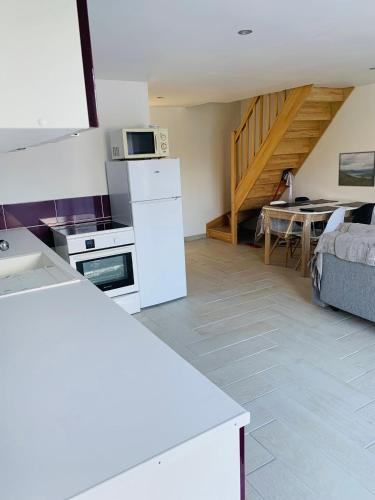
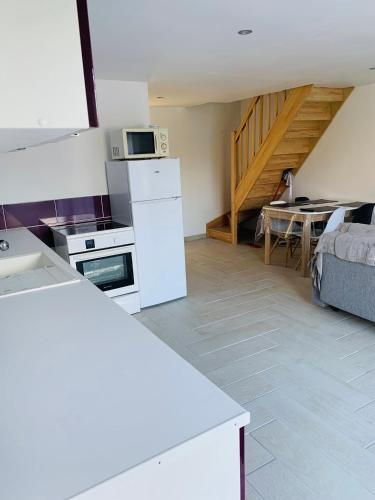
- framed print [337,150,375,188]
